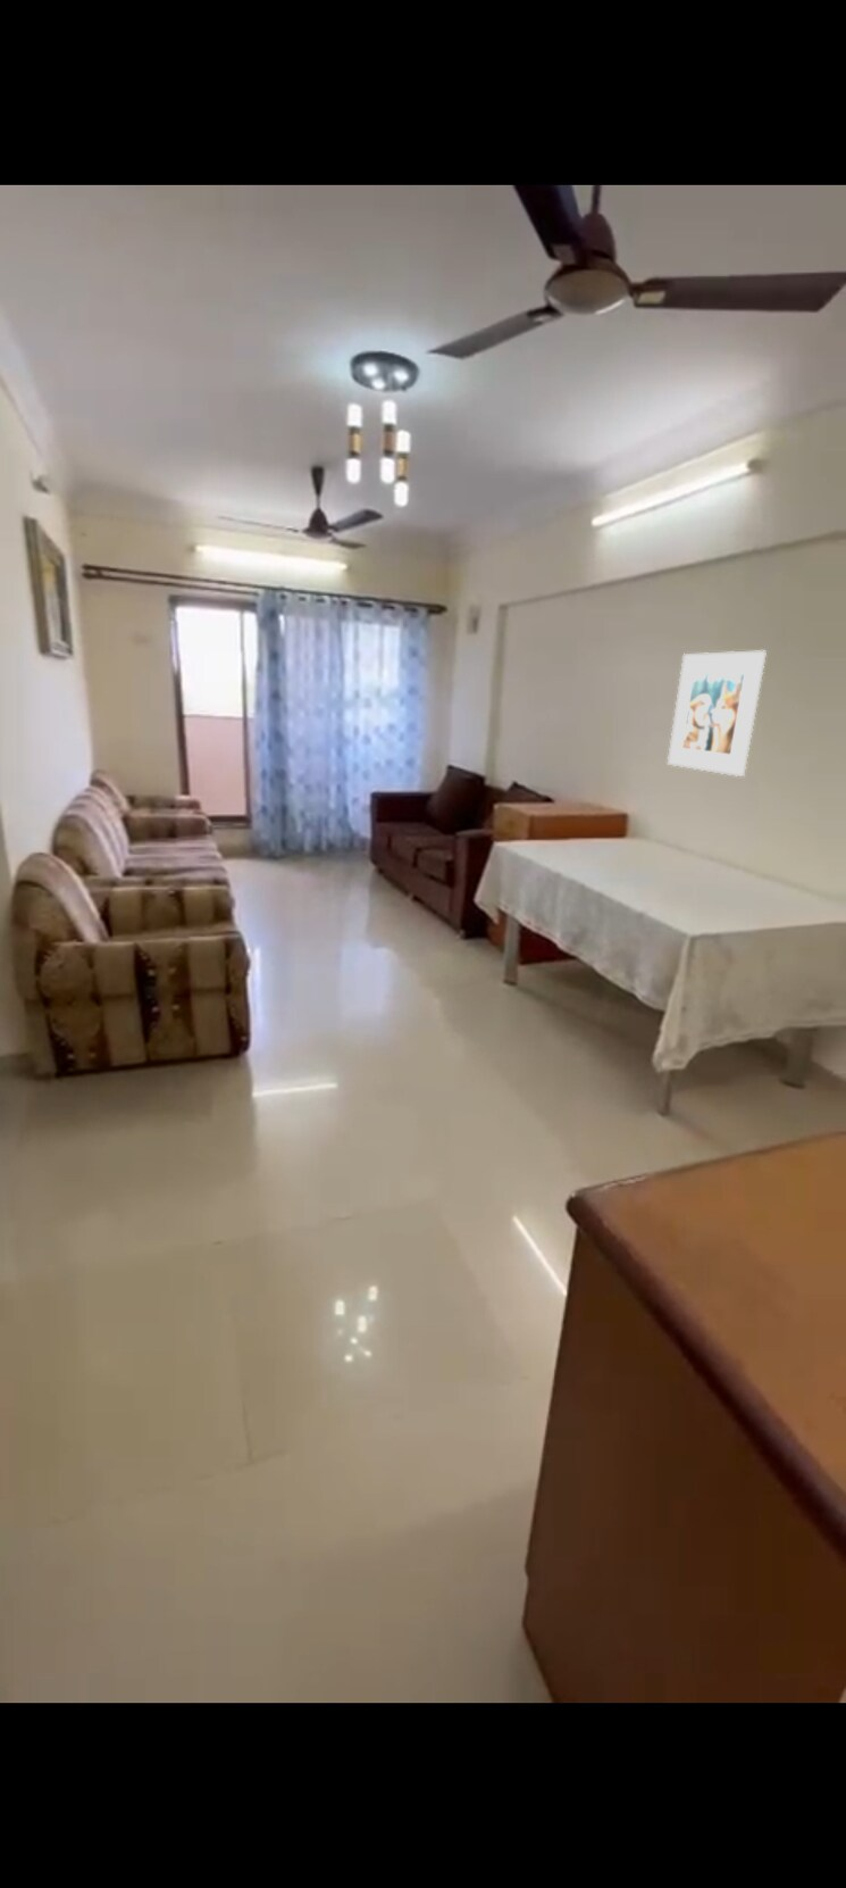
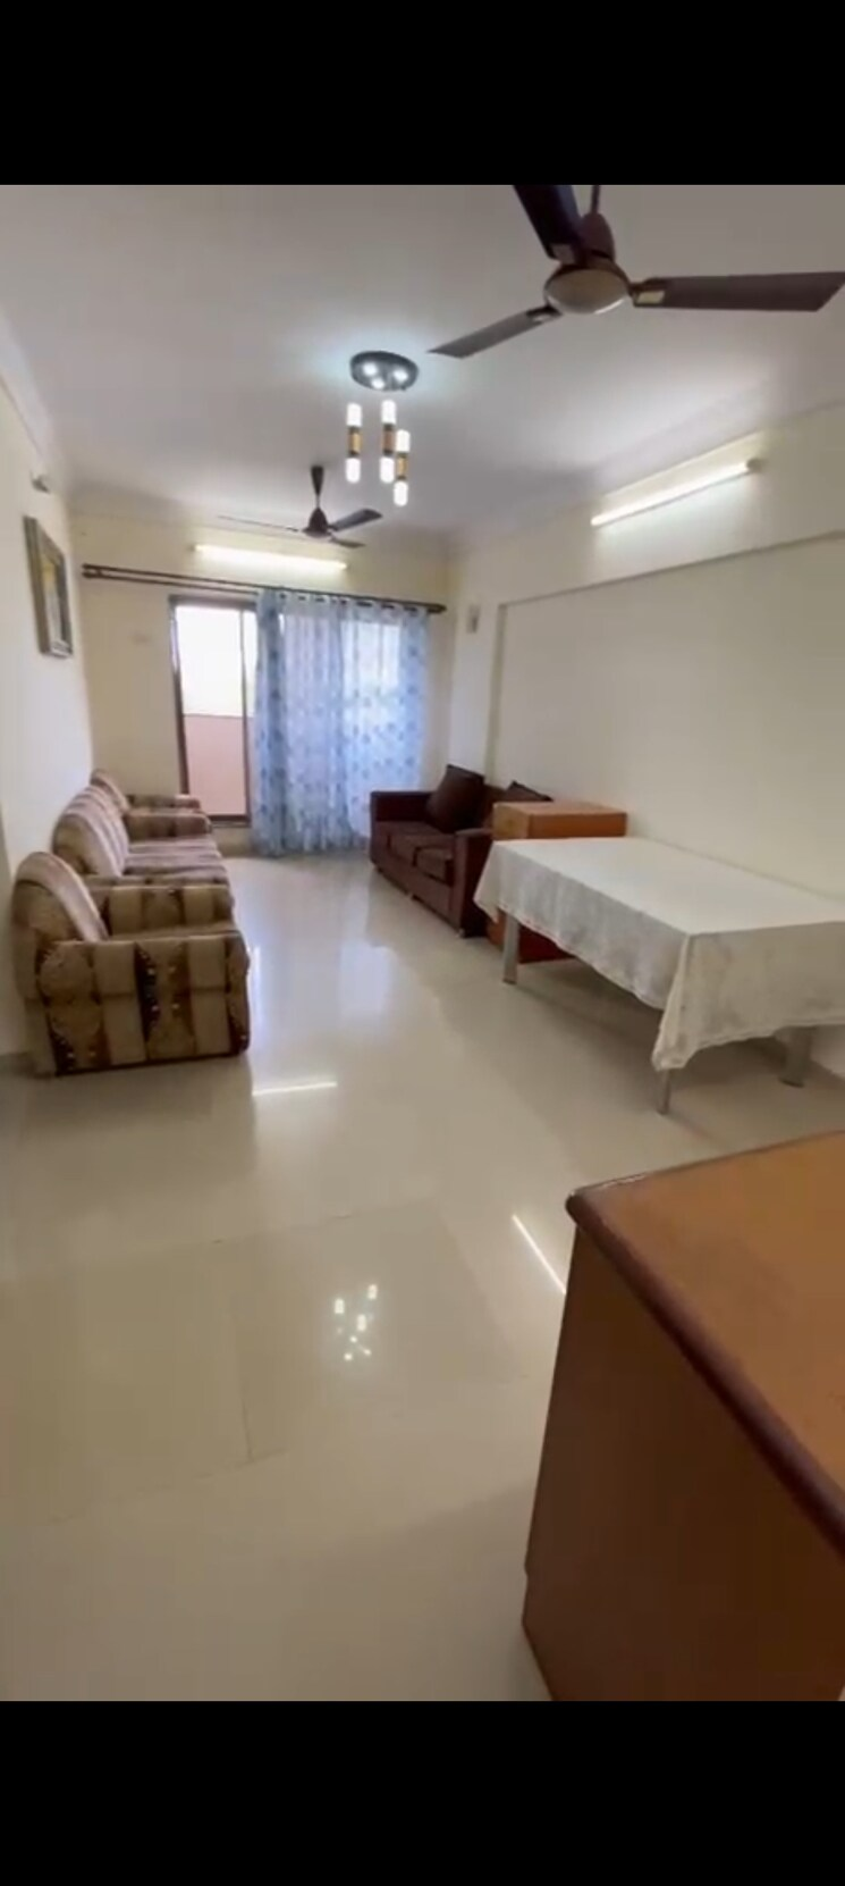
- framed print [667,649,768,778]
